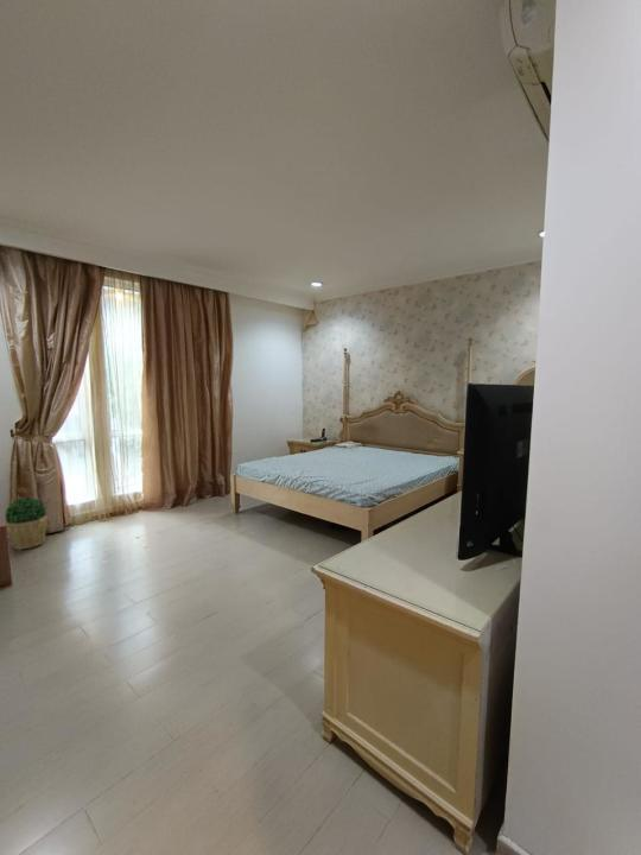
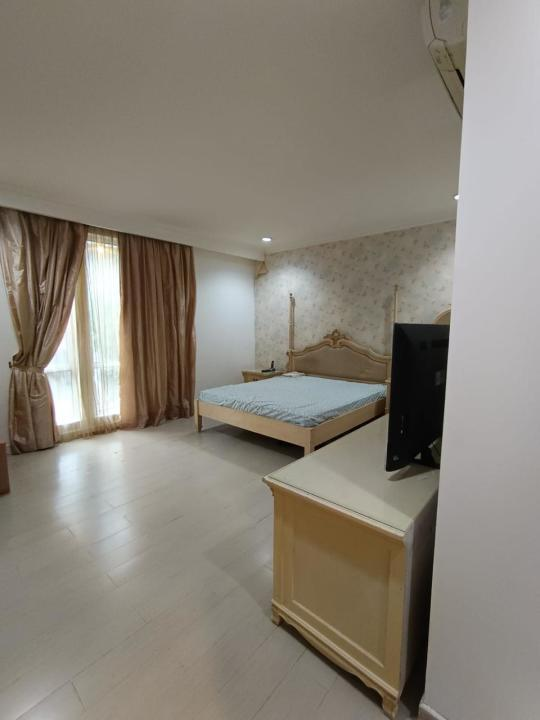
- potted plant [4,495,49,551]
